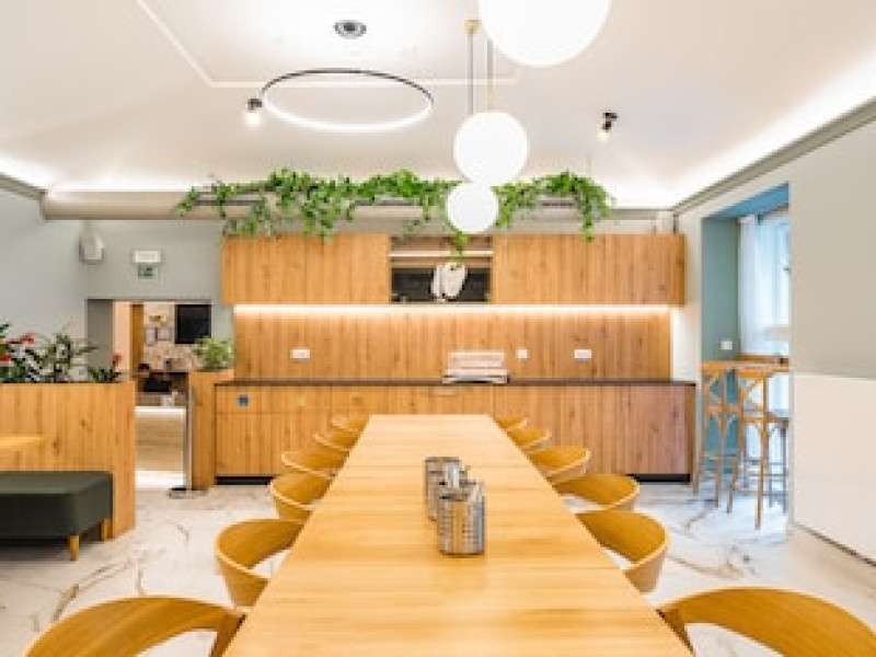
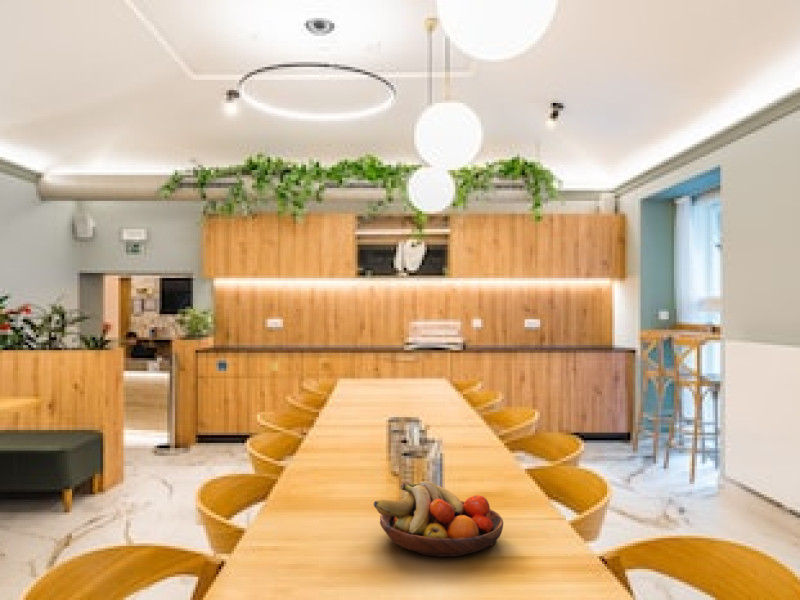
+ fruit bowl [373,480,504,558]
